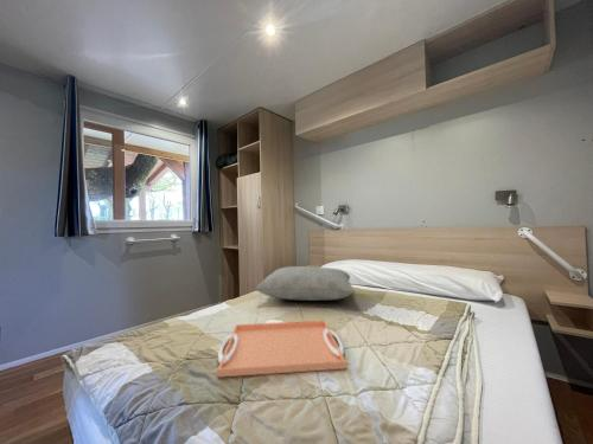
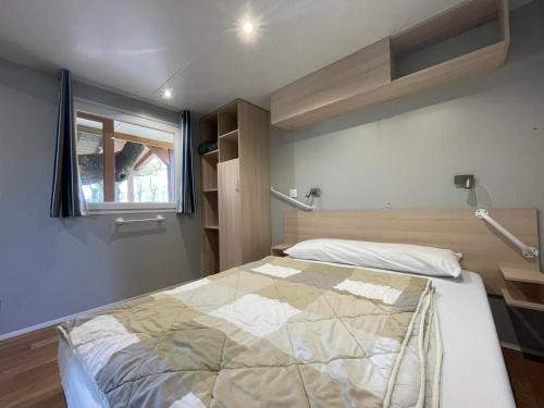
- cushion [255,265,356,302]
- serving tray [216,320,347,379]
